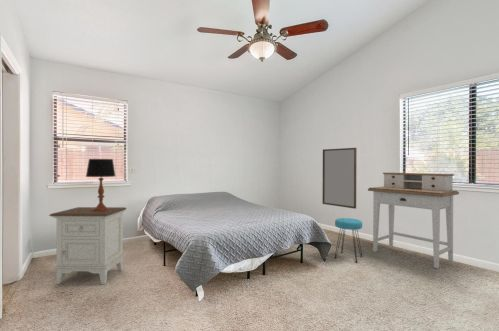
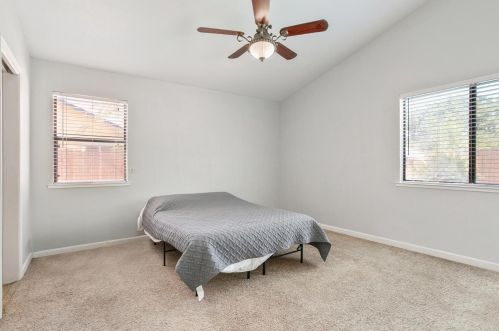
- home mirror [322,147,358,210]
- nightstand [48,206,128,285]
- desk [367,171,460,270]
- stool [334,217,363,263]
- table lamp [85,158,116,212]
